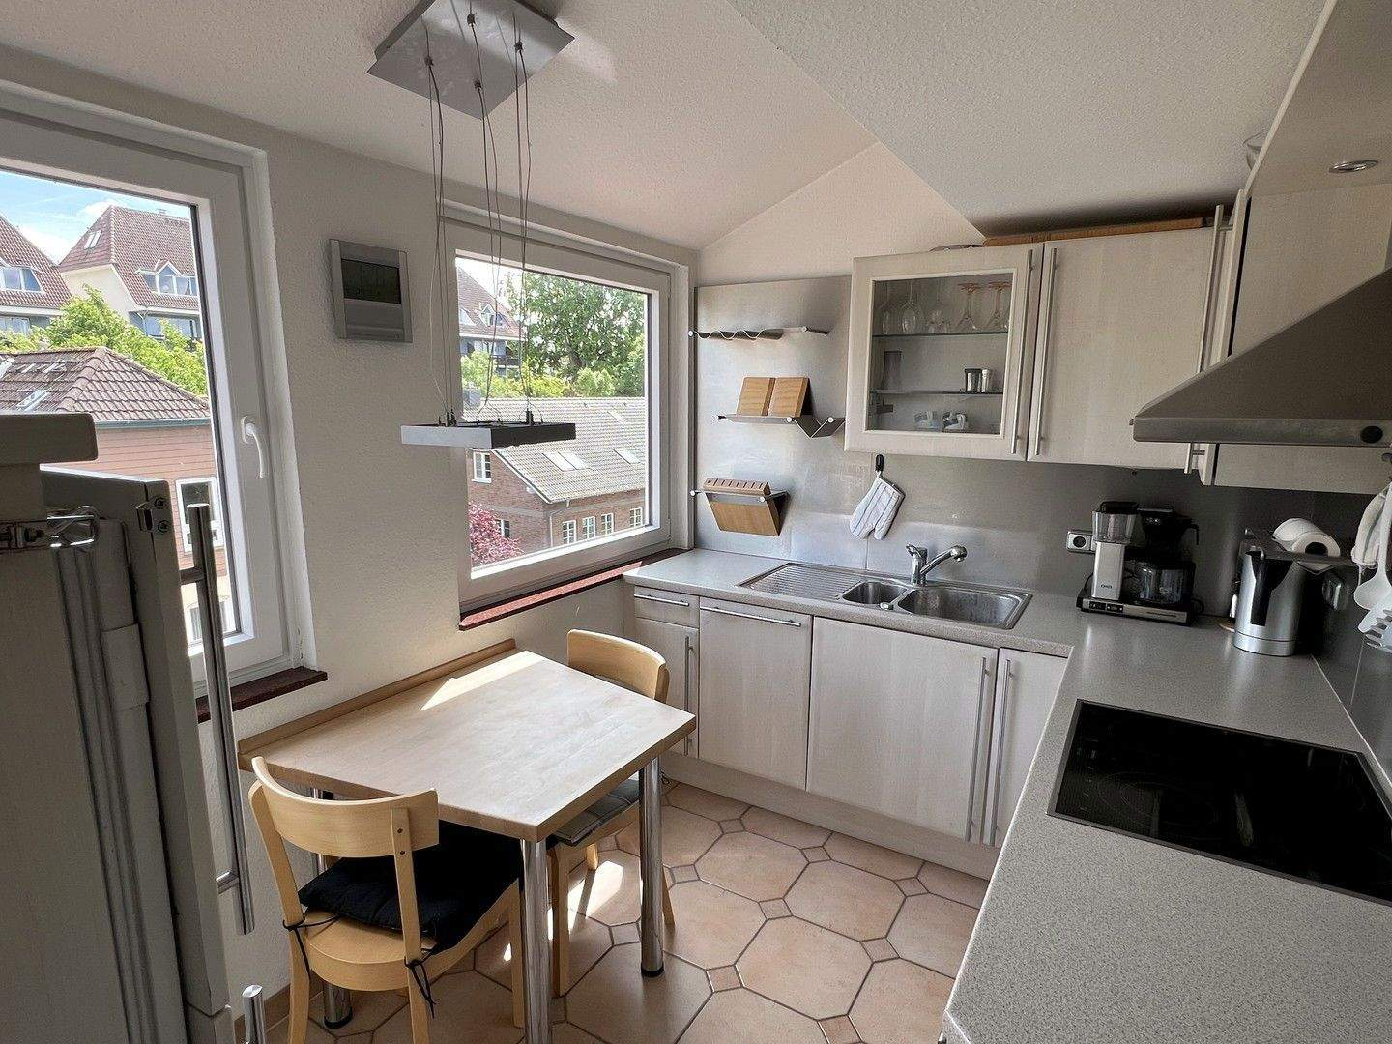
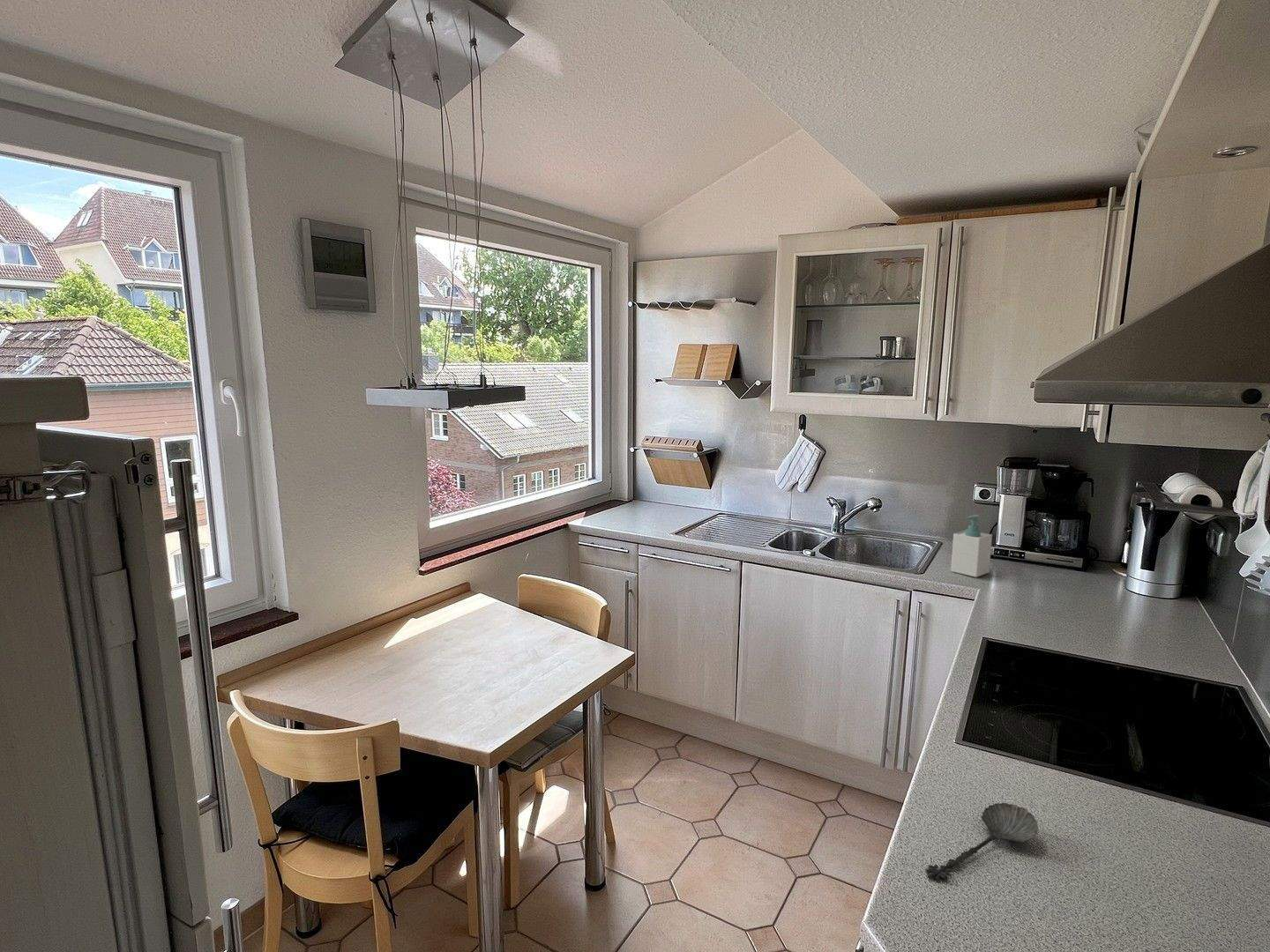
+ spoon [925,802,1039,881]
+ soap bottle [950,514,993,578]
